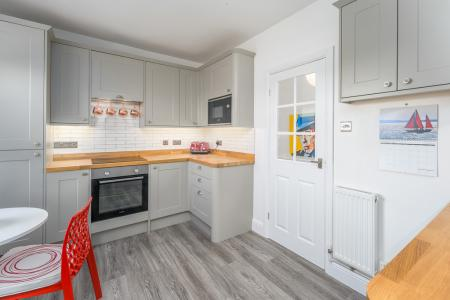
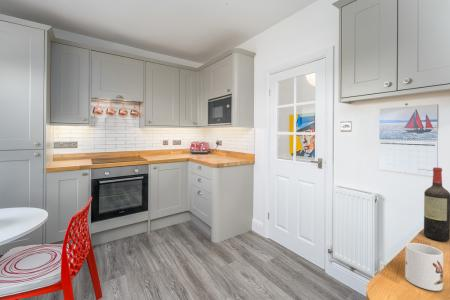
+ wine bottle [423,167,450,242]
+ mug [404,242,444,292]
